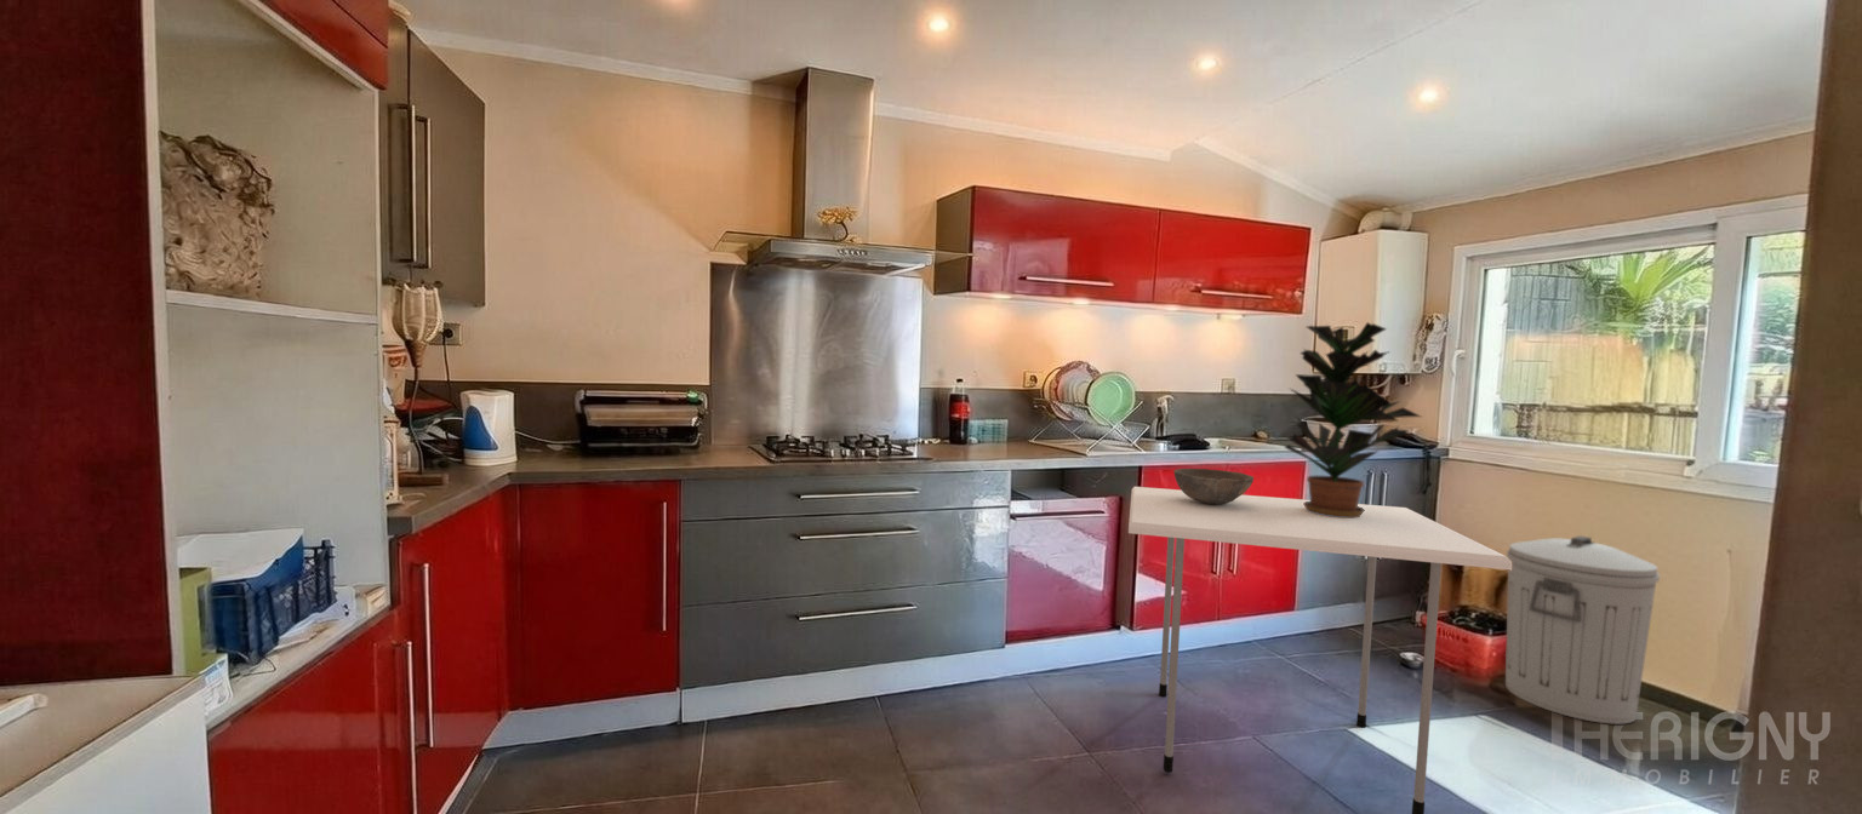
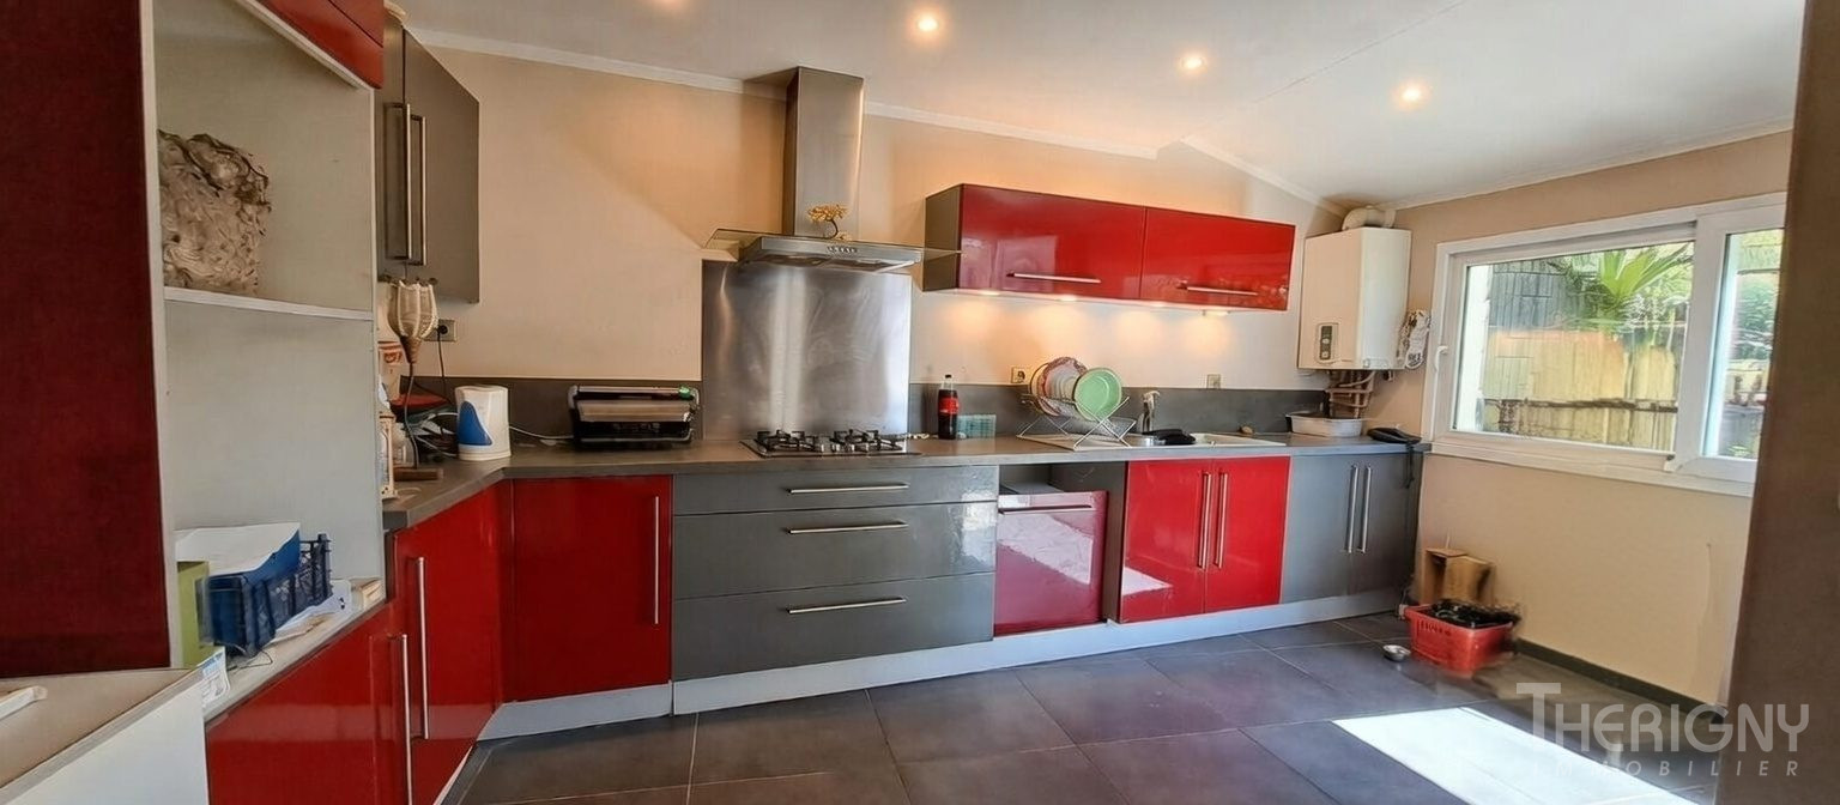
- dining table [1127,486,1512,814]
- bowl [1172,468,1255,504]
- potted plant [1283,321,1422,518]
- trash can [1504,534,1661,726]
